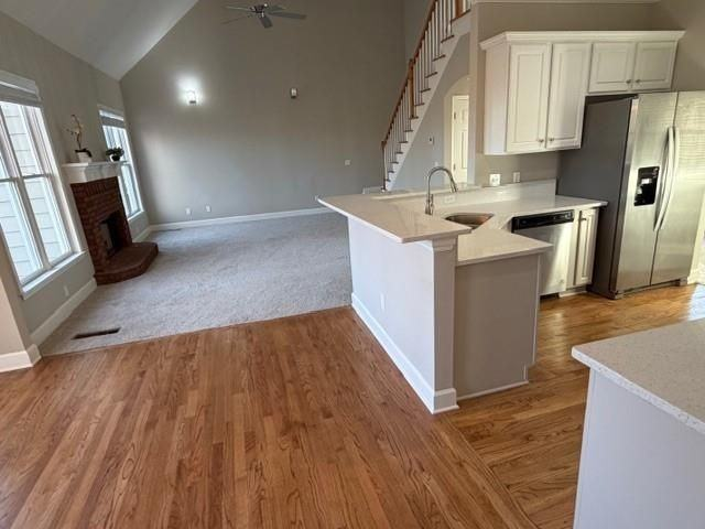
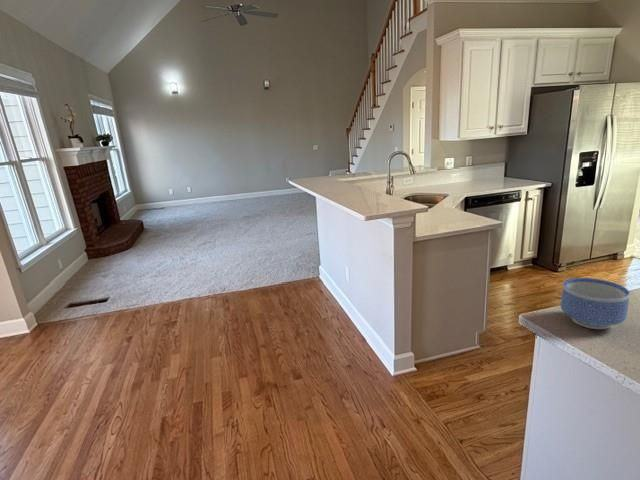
+ bowl [559,277,631,330]
